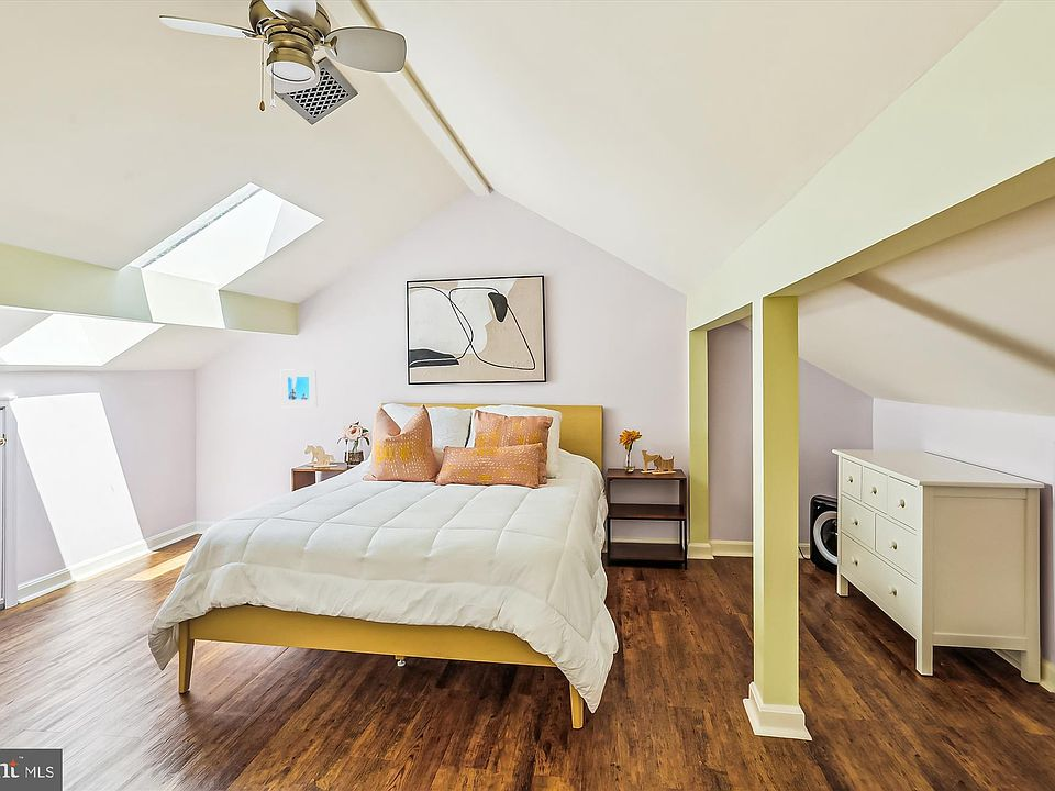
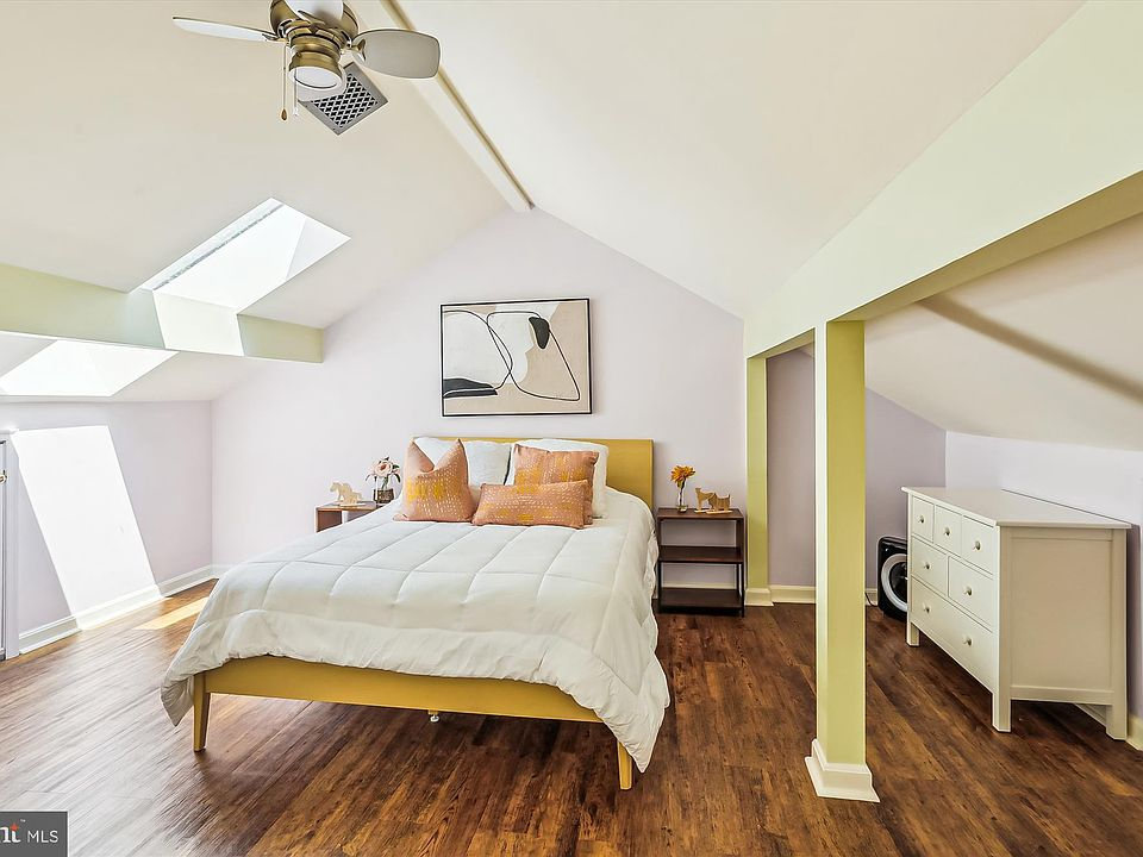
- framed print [280,368,318,408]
